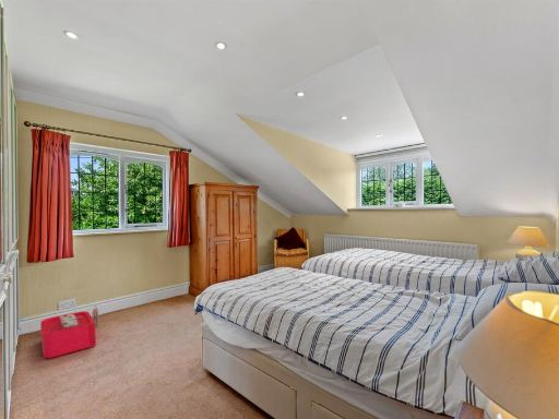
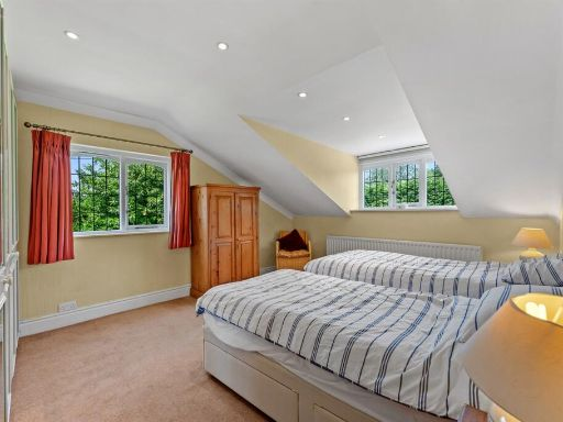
- storage bin [39,304,99,359]
